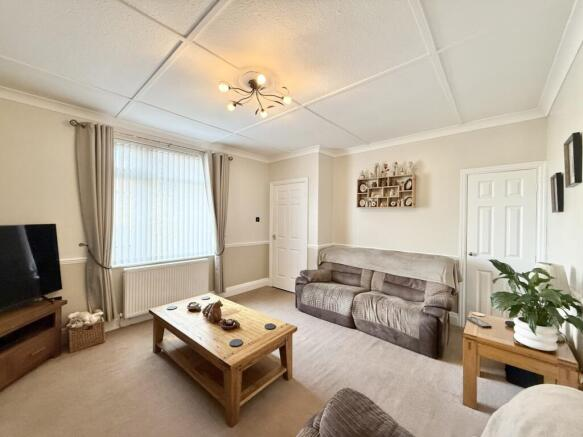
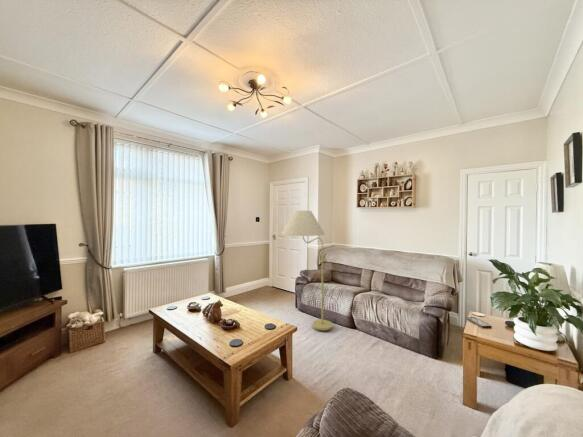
+ floor lamp [280,210,334,331]
